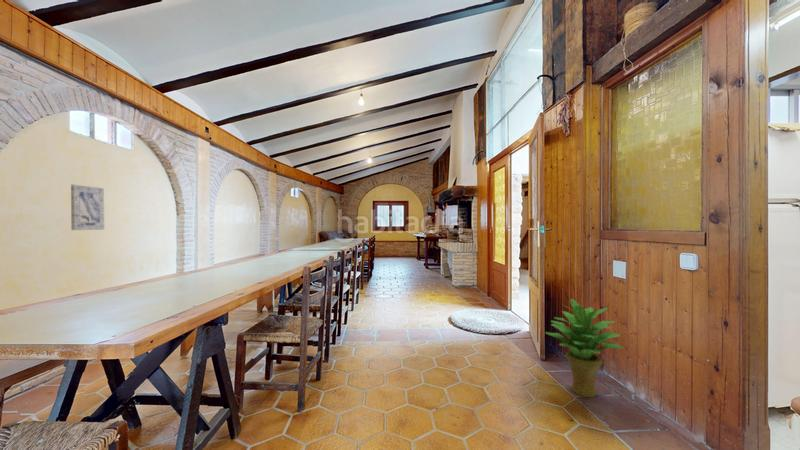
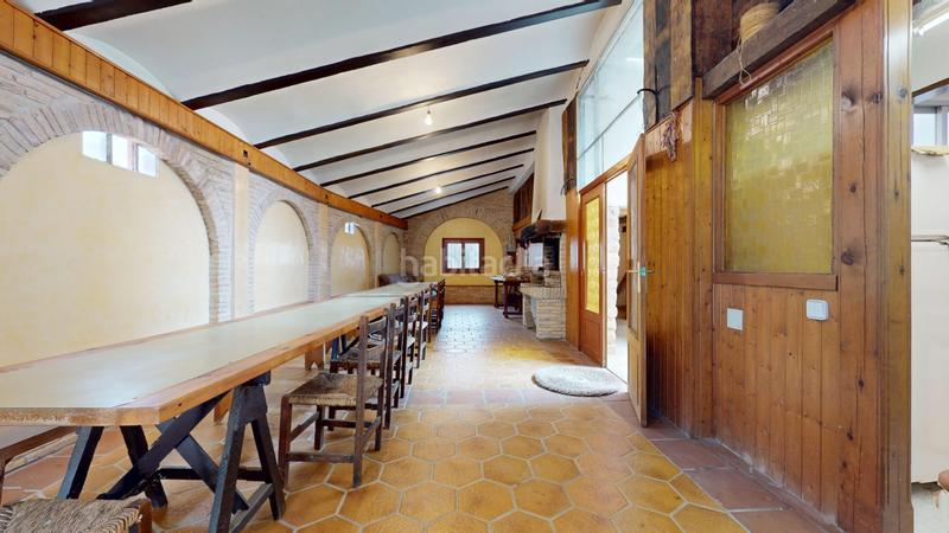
- wall art [70,184,105,231]
- potted plant [545,298,625,398]
